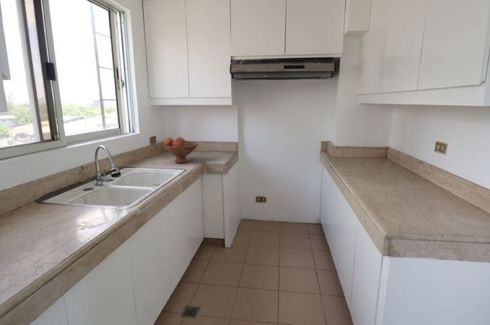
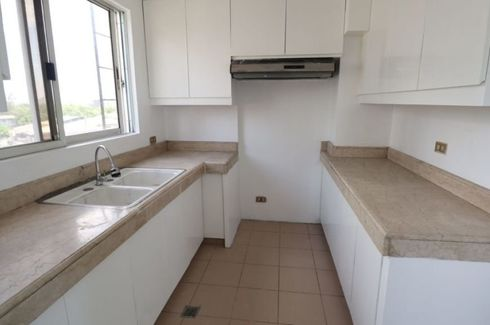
- fruit bowl [162,136,199,164]
